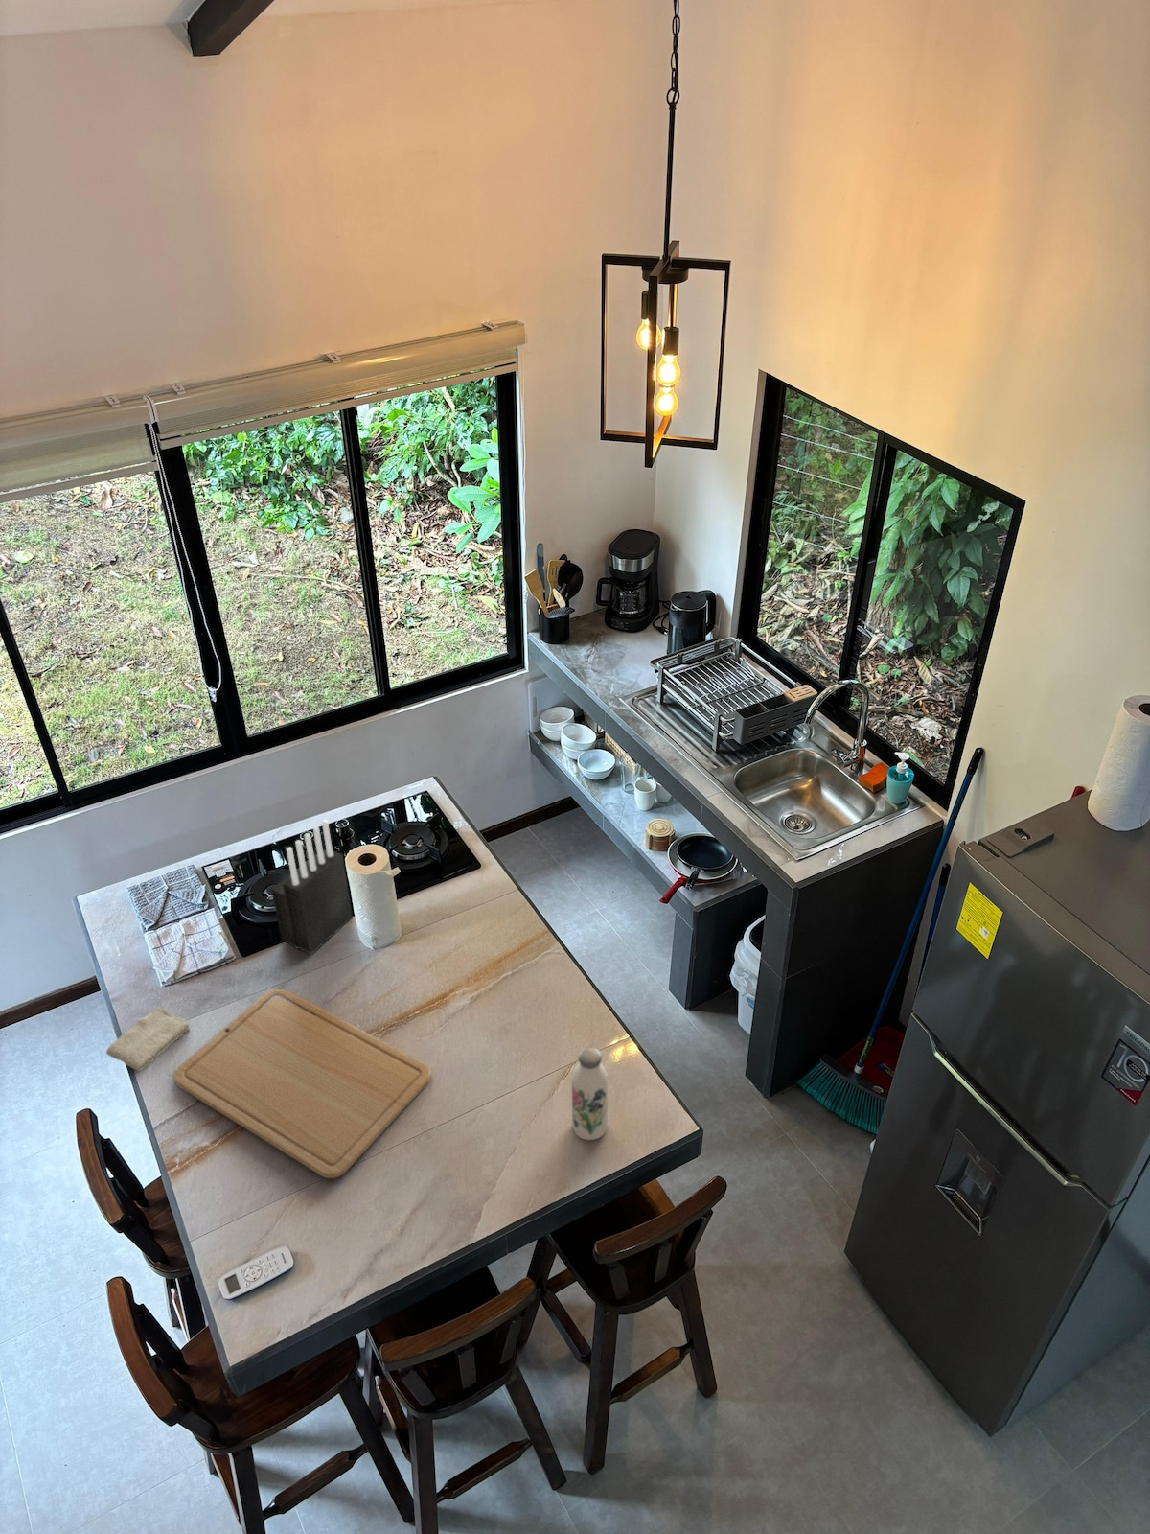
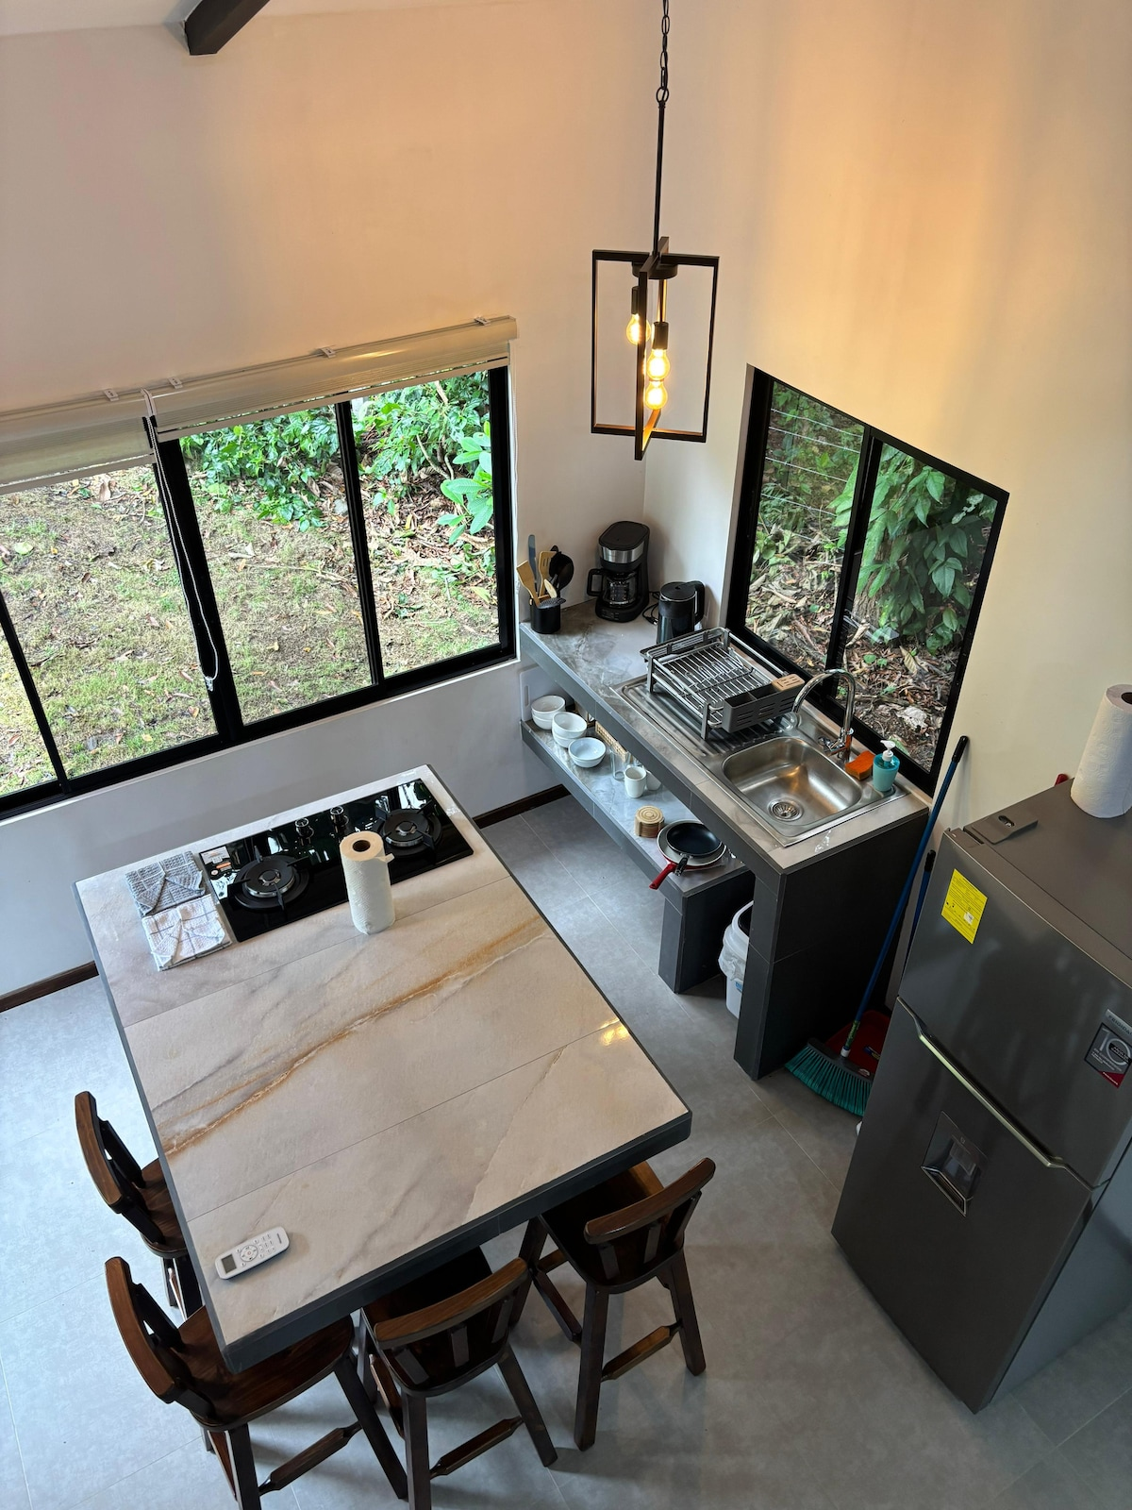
- water bottle [571,1046,610,1141]
- knife block [271,819,354,955]
- washcloth [105,1006,191,1073]
- chopping board [173,988,432,1179]
